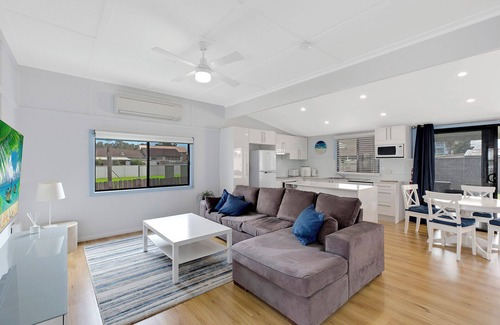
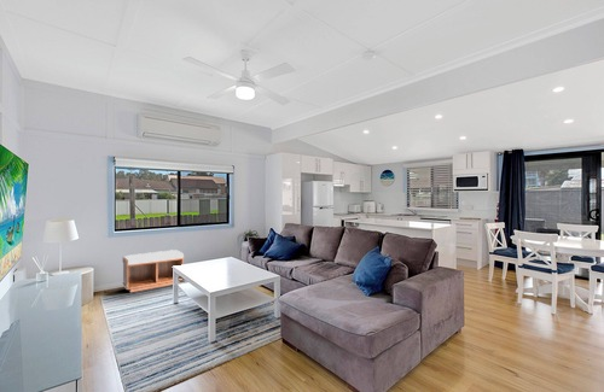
+ bench [122,248,185,293]
